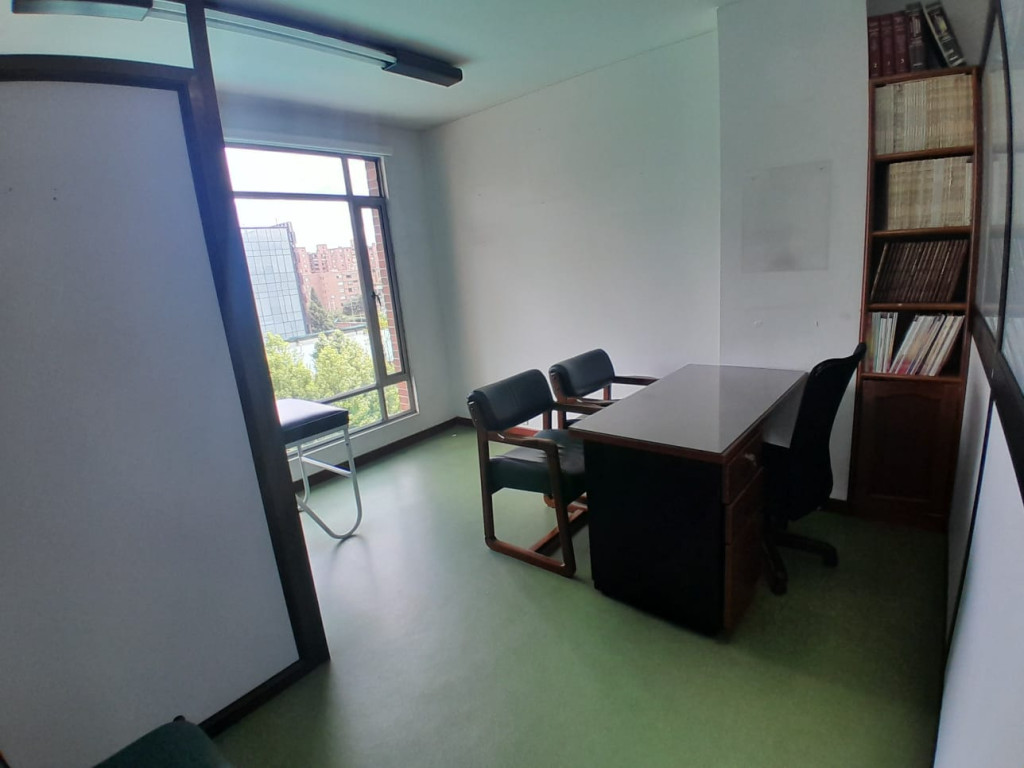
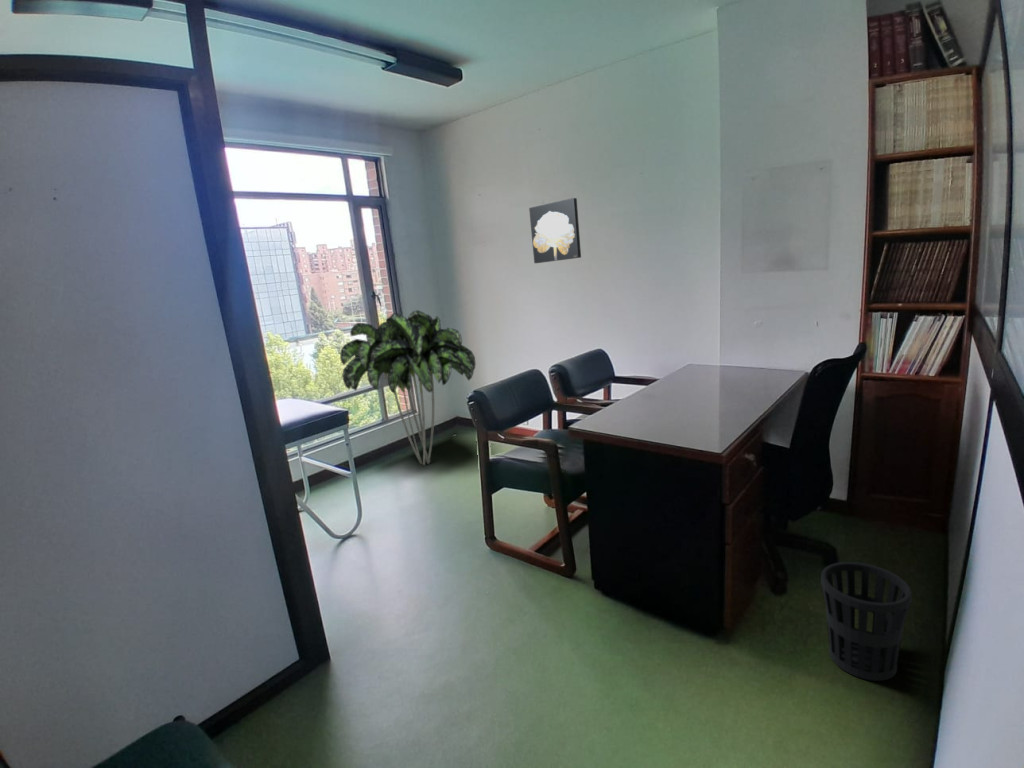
+ indoor plant [339,309,477,466]
+ wastebasket [820,561,913,682]
+ wall art [528,197,582,264]
